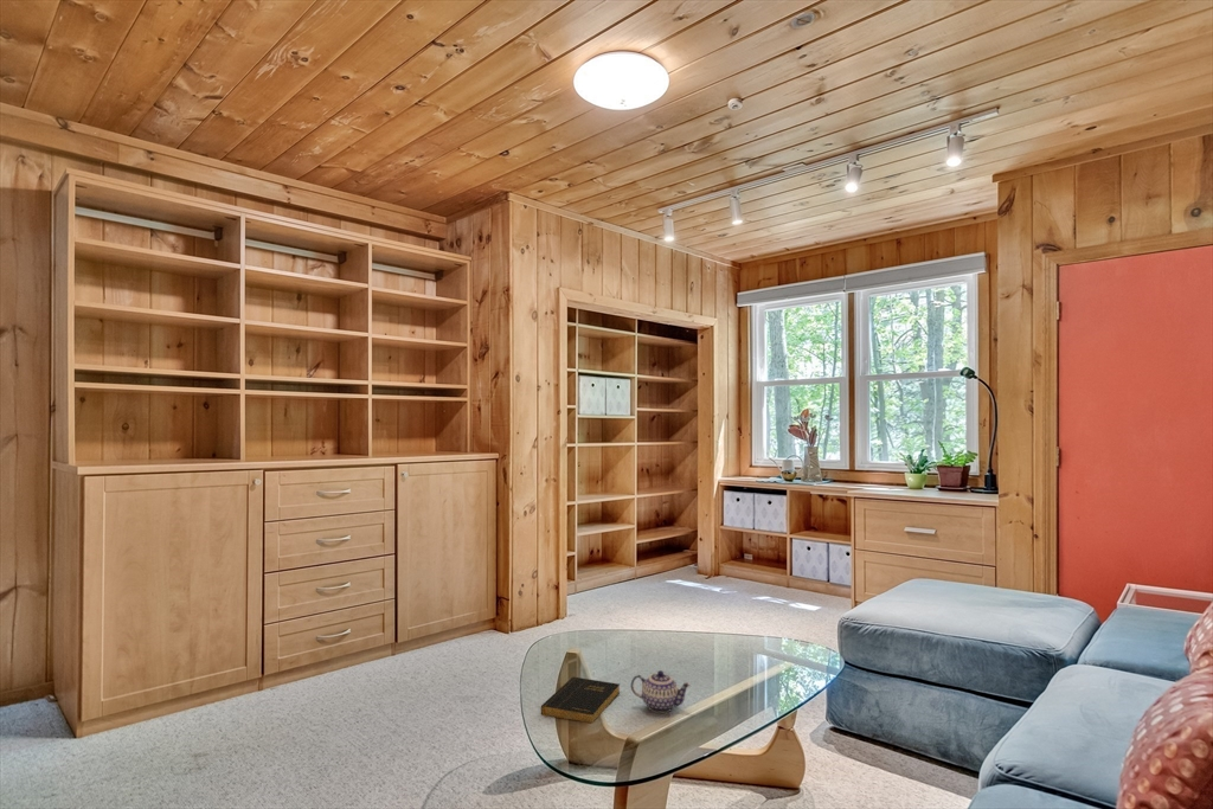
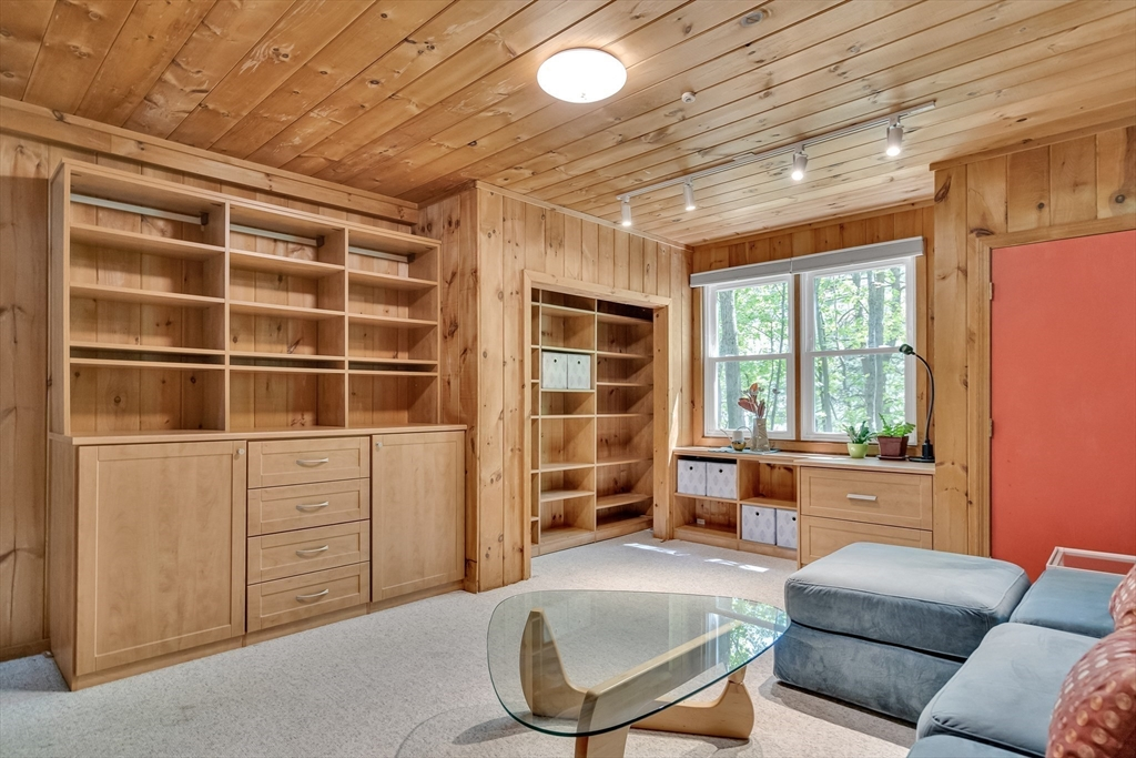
- teapot [630,669,692,714]
- book [540,676,621,724]
